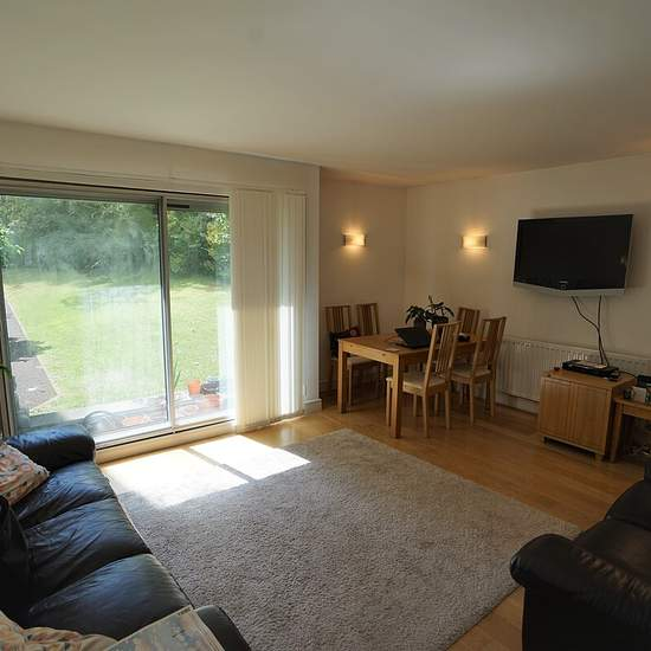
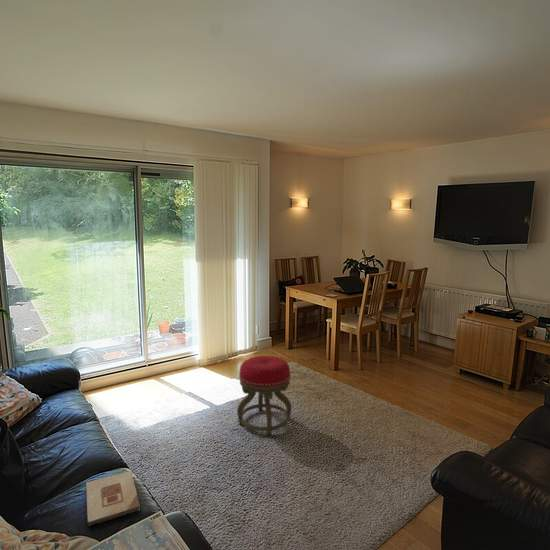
+ wooden plaque [85,470,141,528]
+ stool [236,355,292,436]
